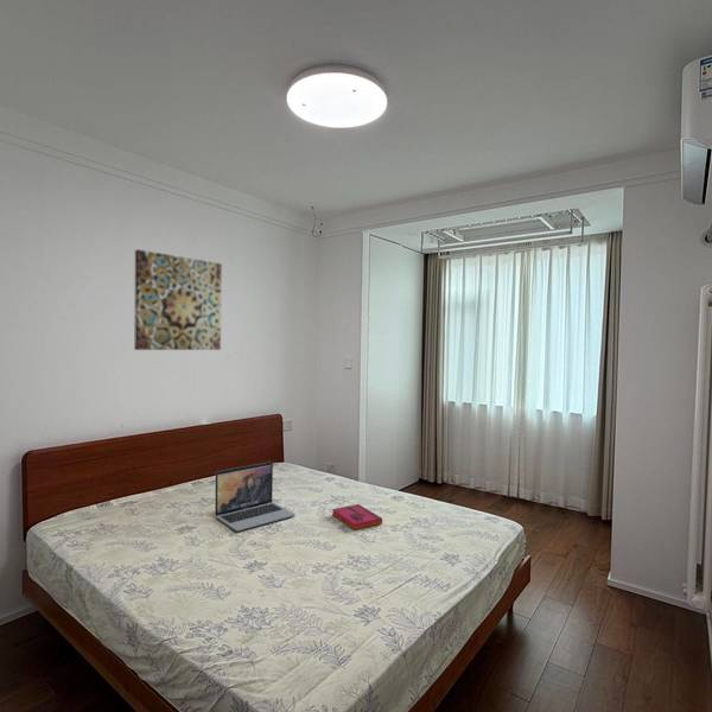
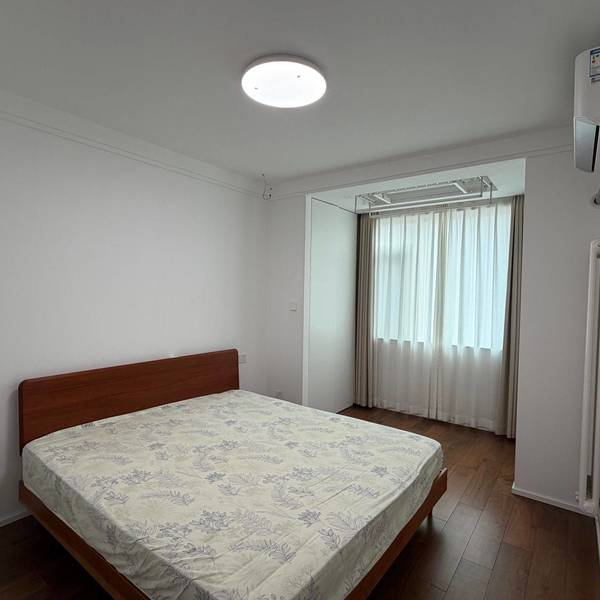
- laptop [214,460,297,533]
- hardback book [331,503,383,530]
- wall art [133,248,223,351]
